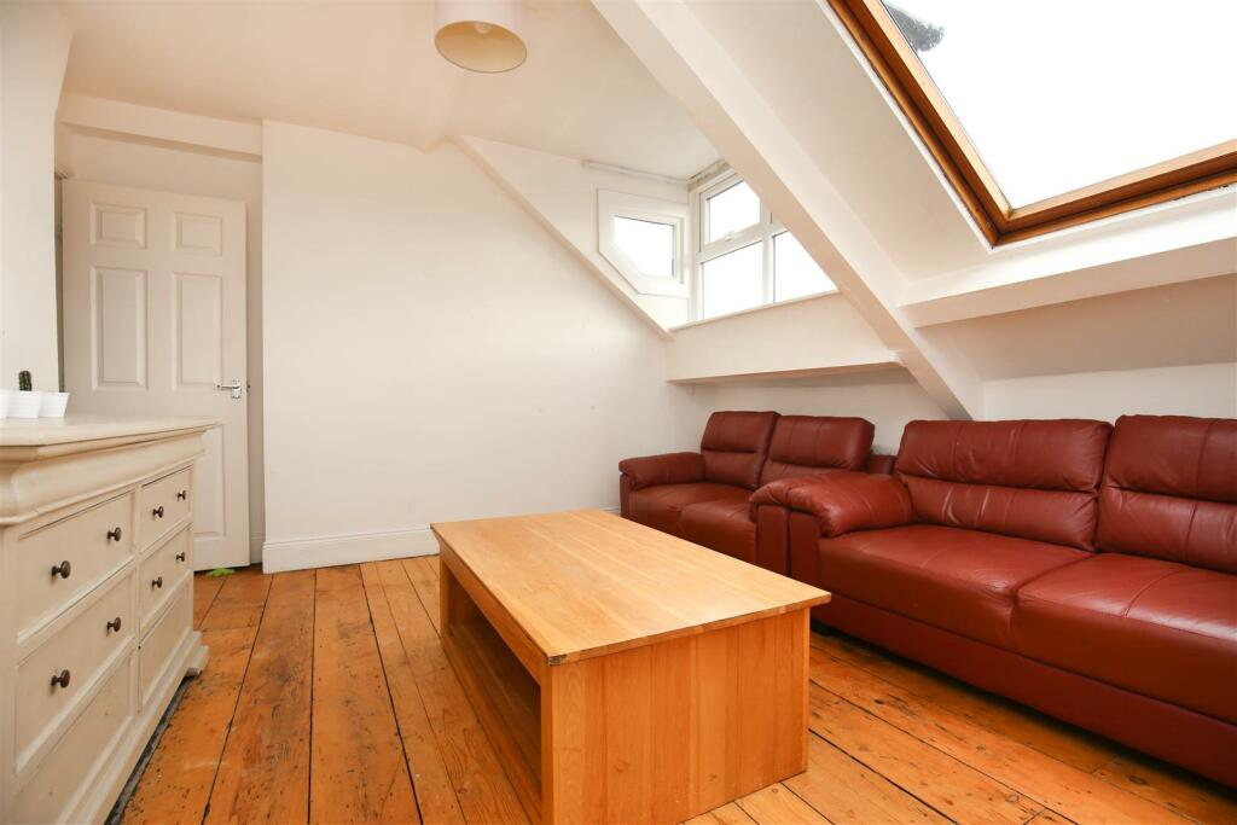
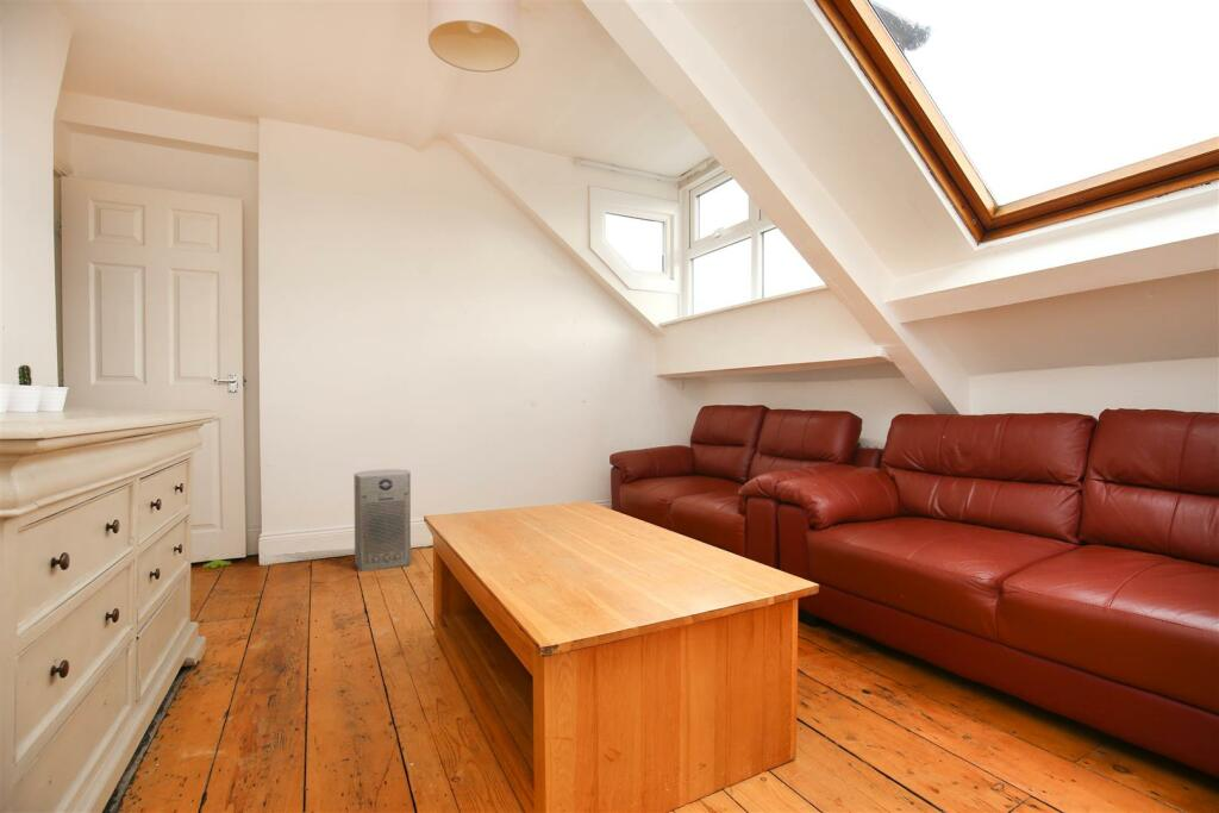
+ fan [354,468,412,573]
